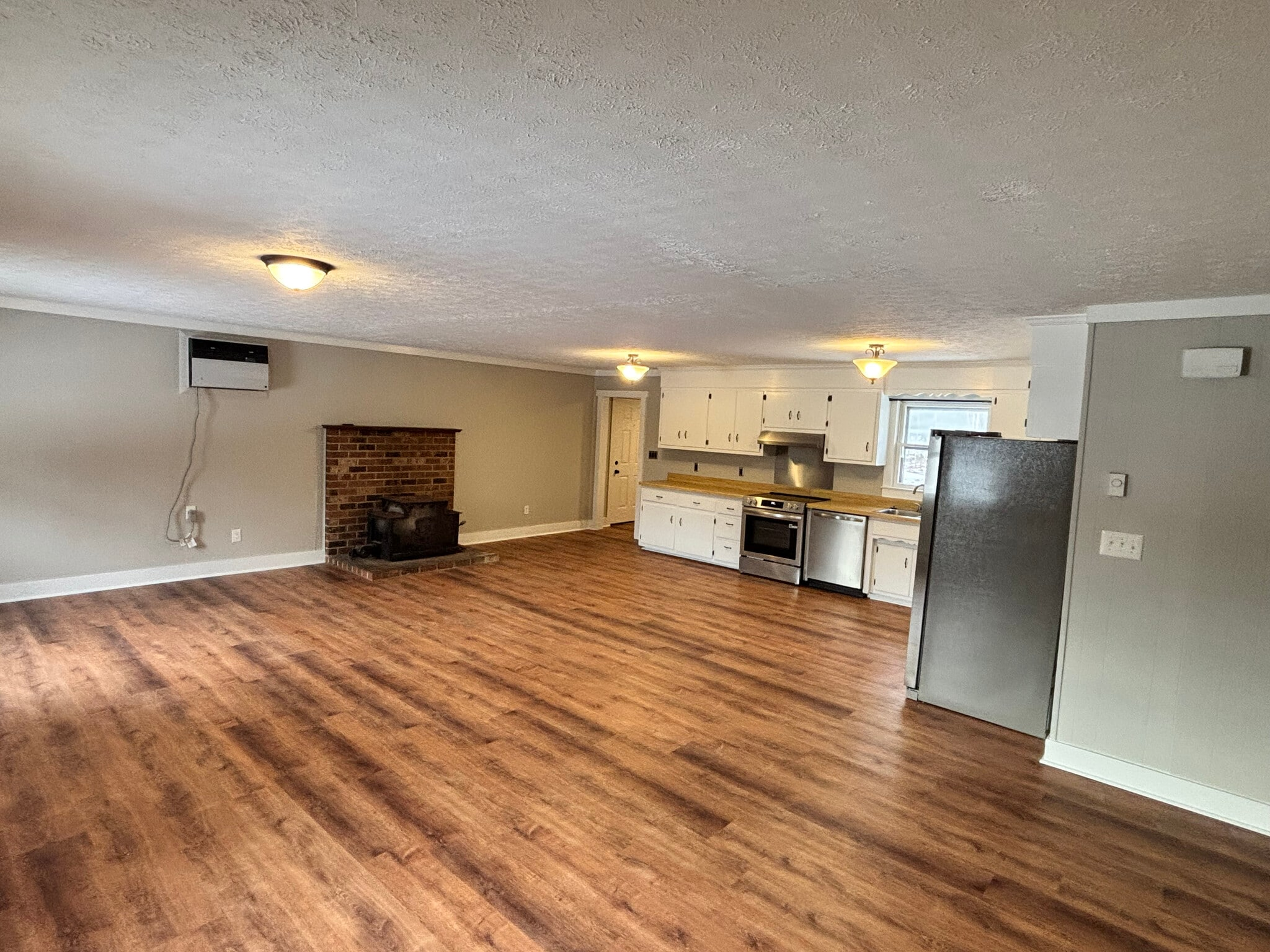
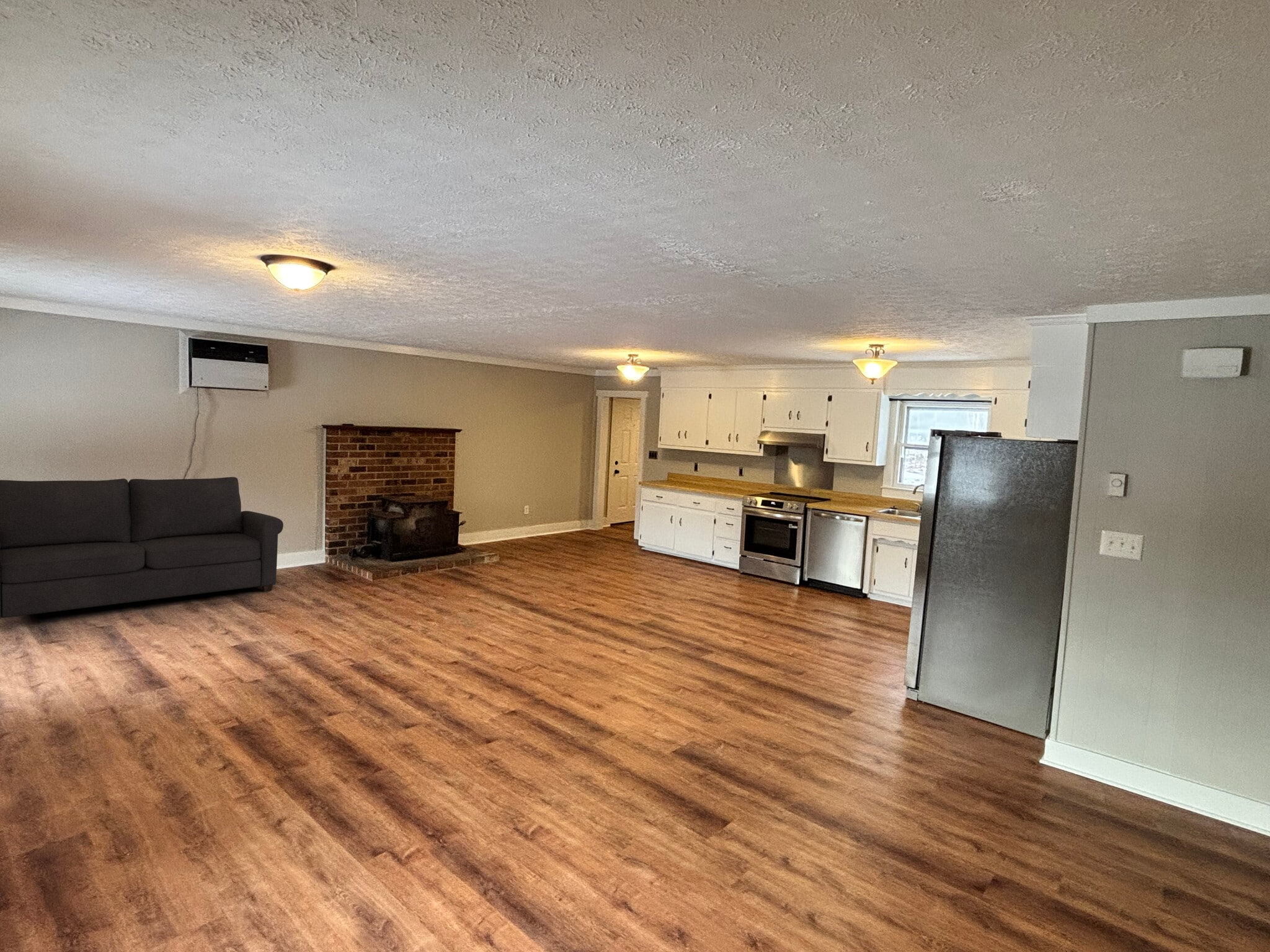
+ sofa [0,477,284,619]
